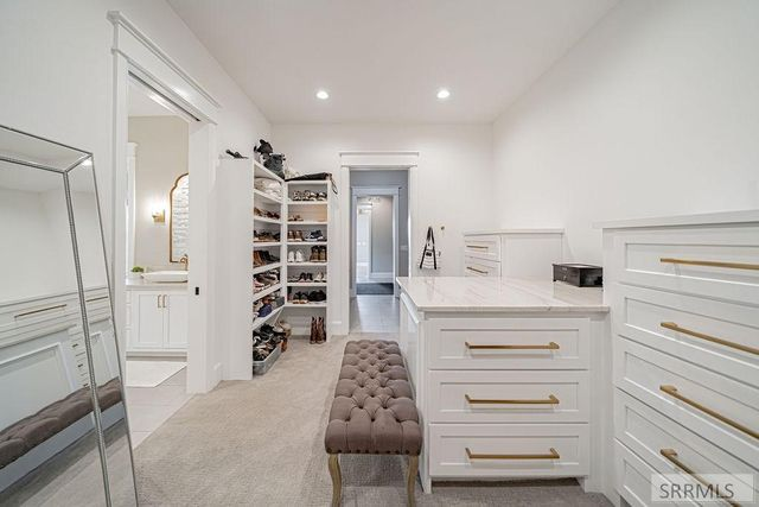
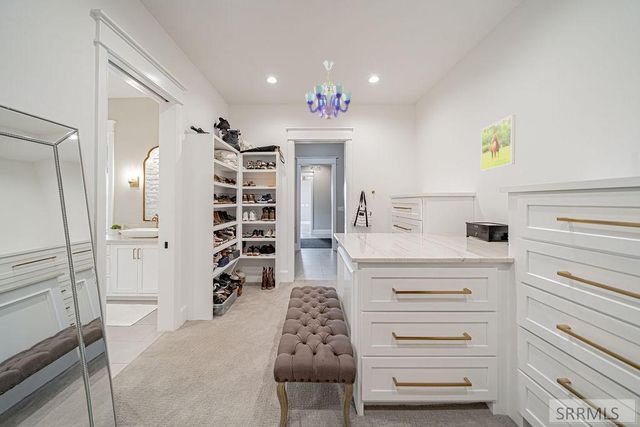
+ chandelier [305,59,353,120]
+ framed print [480,114,516,172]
